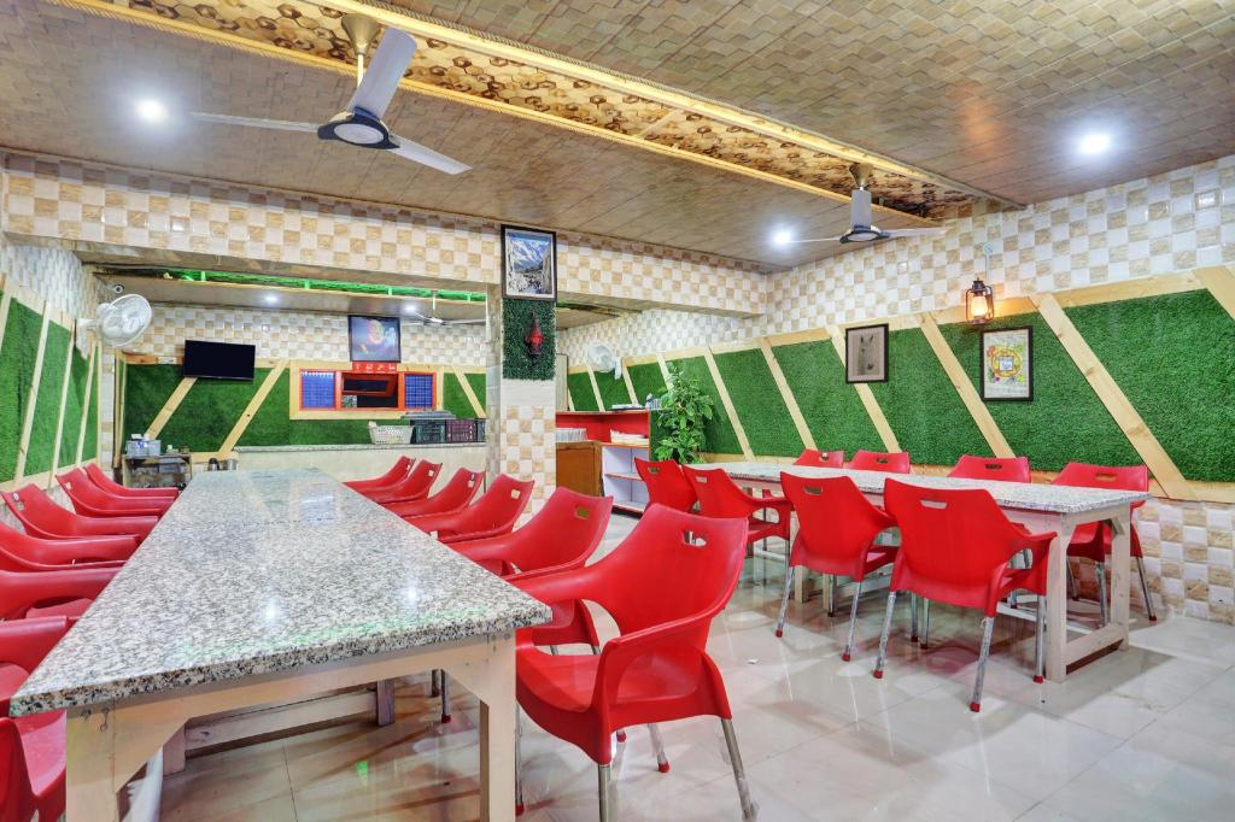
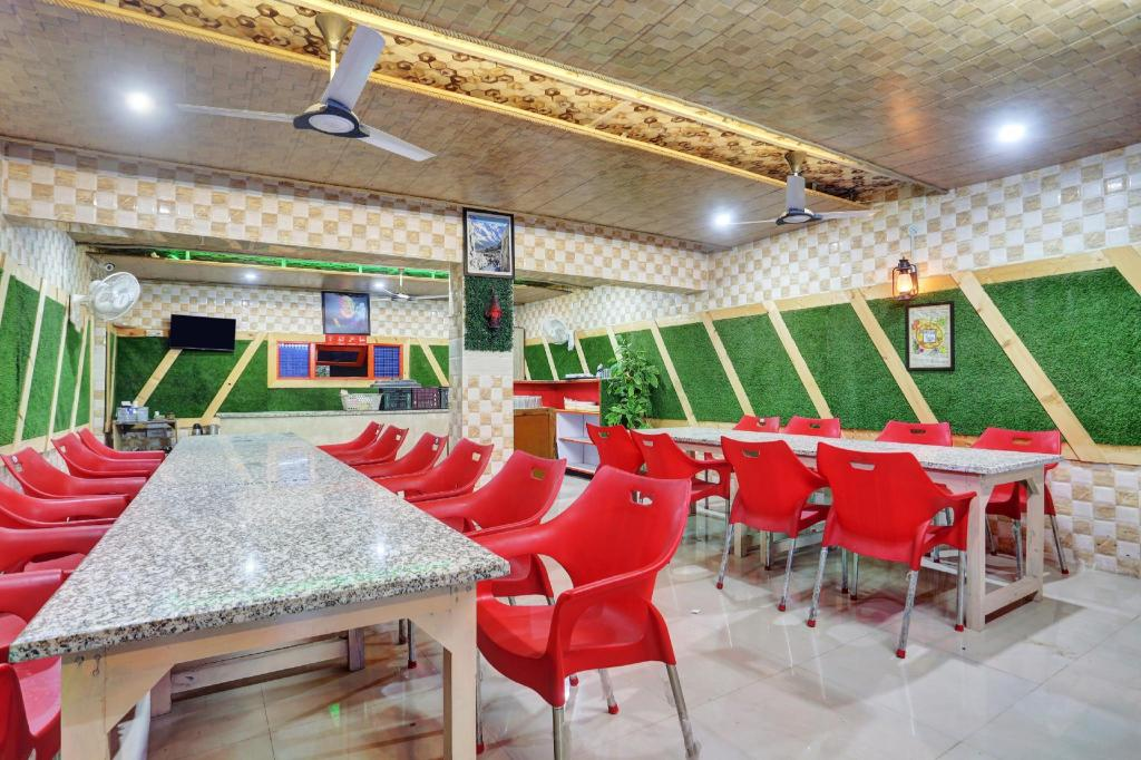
- wall art [844,322,890,386]
